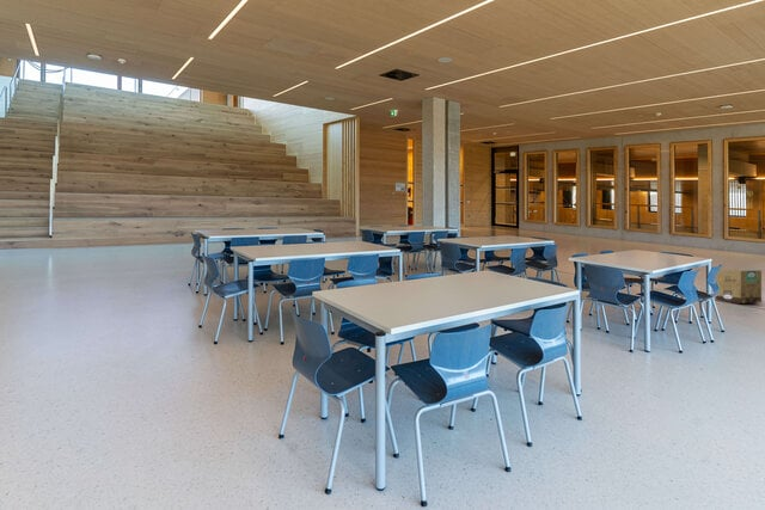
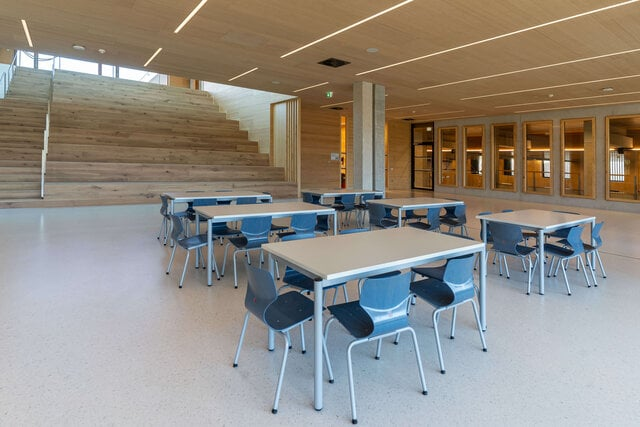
- cardboard box [715,269,763,305]
